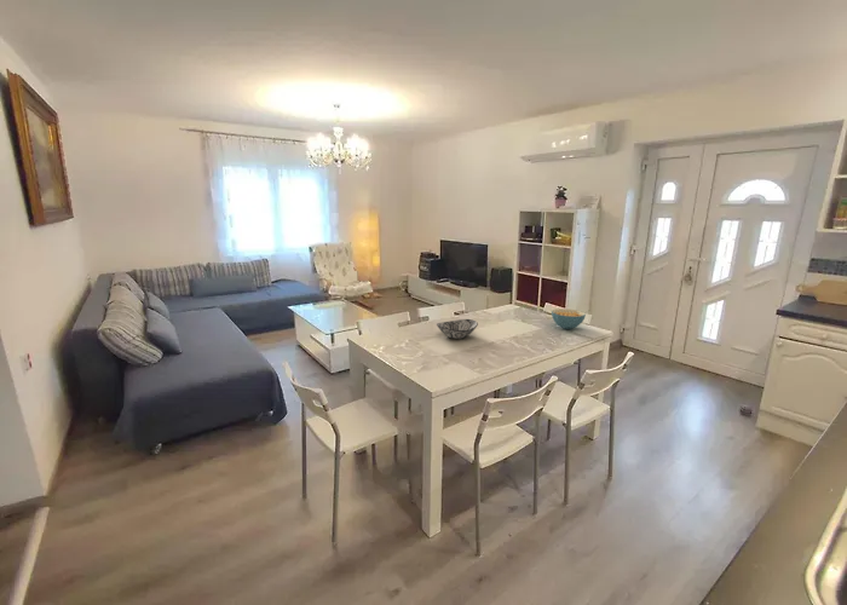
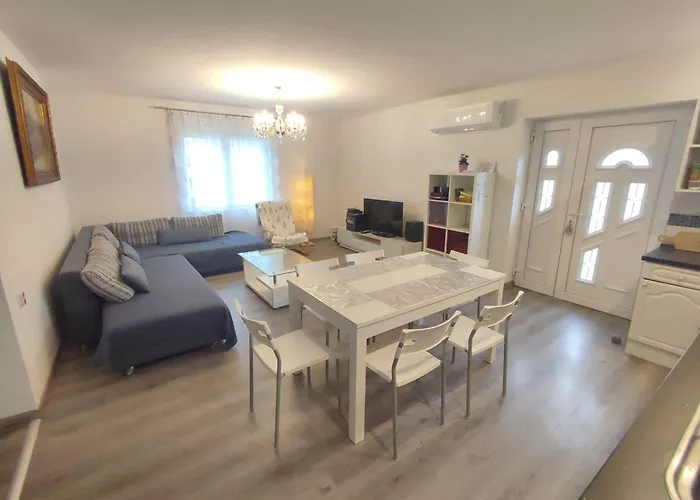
- decorative bowl [436,318,479,340]
- cereal bowl [551,307,587,330]
